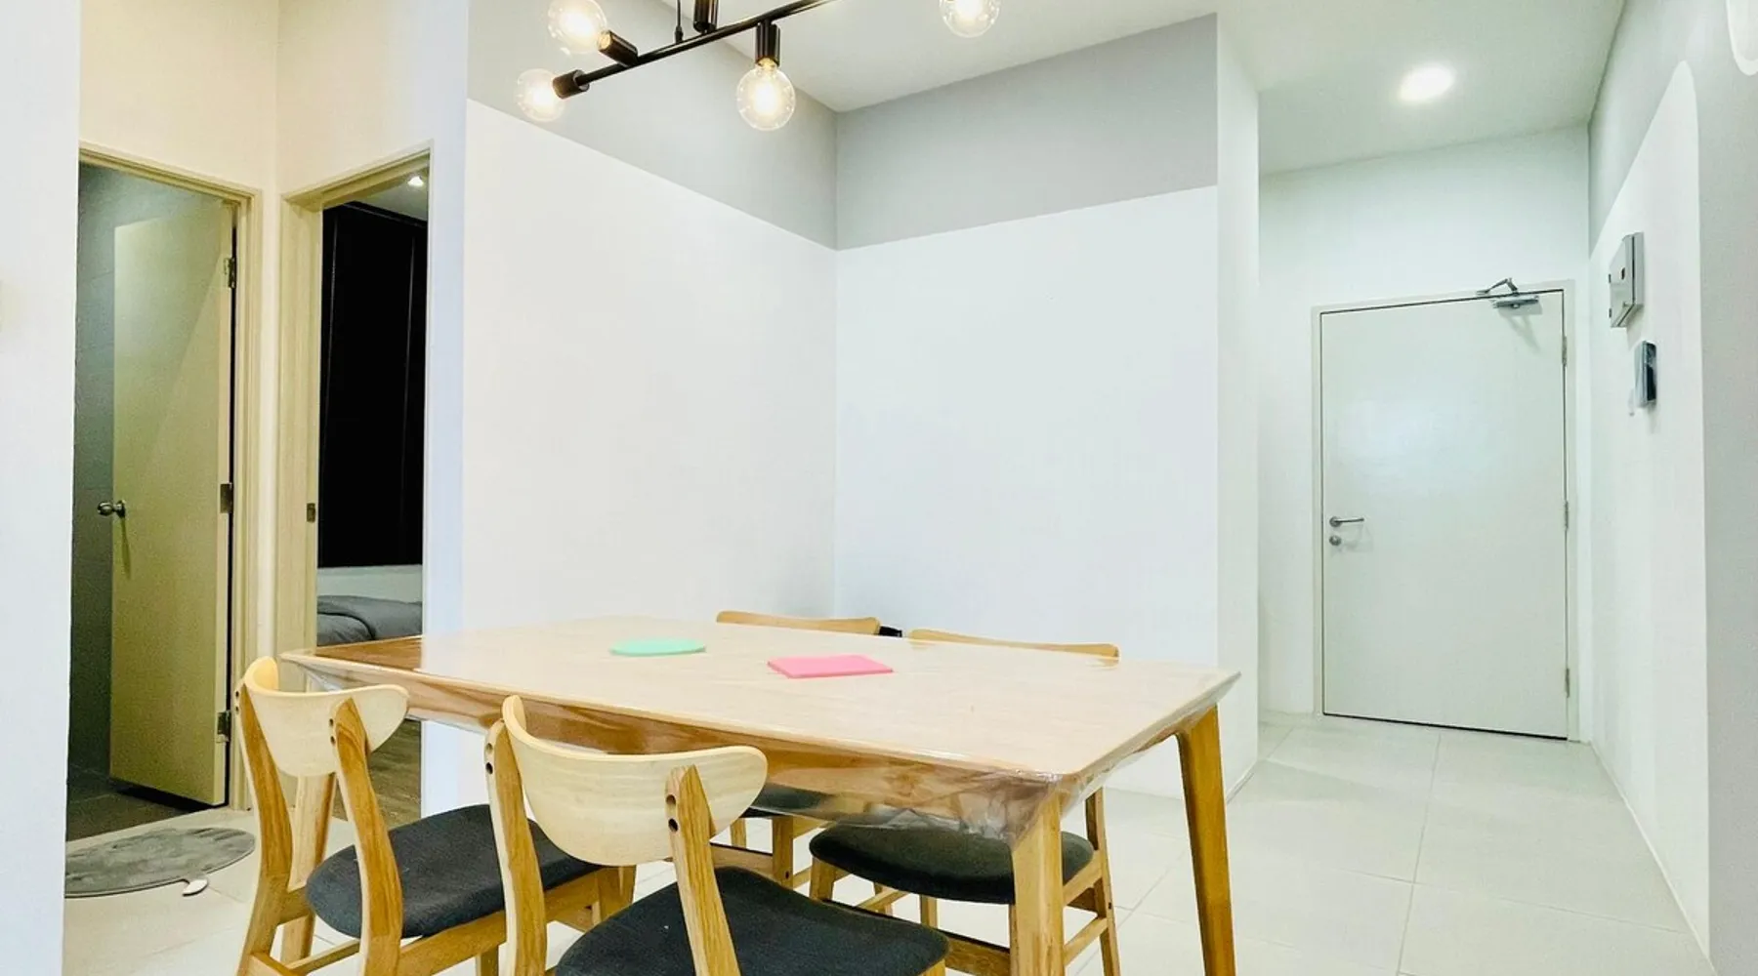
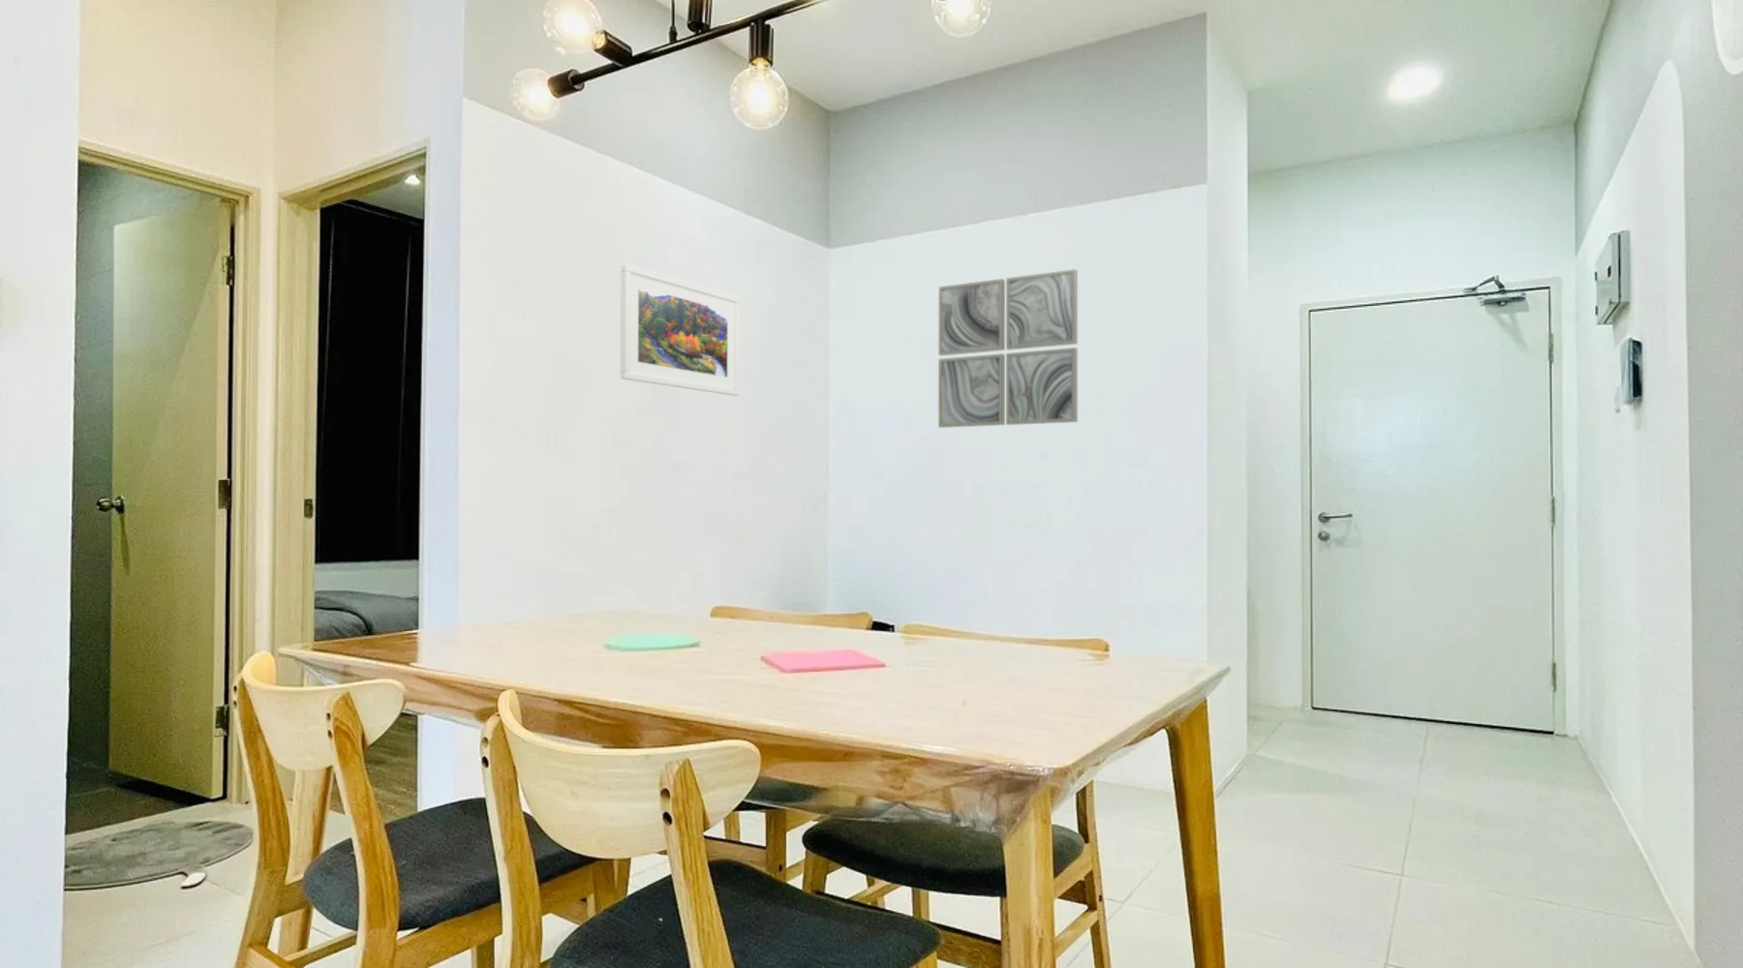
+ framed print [620,263,740,397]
+ wall art [937,268,1079,429]
